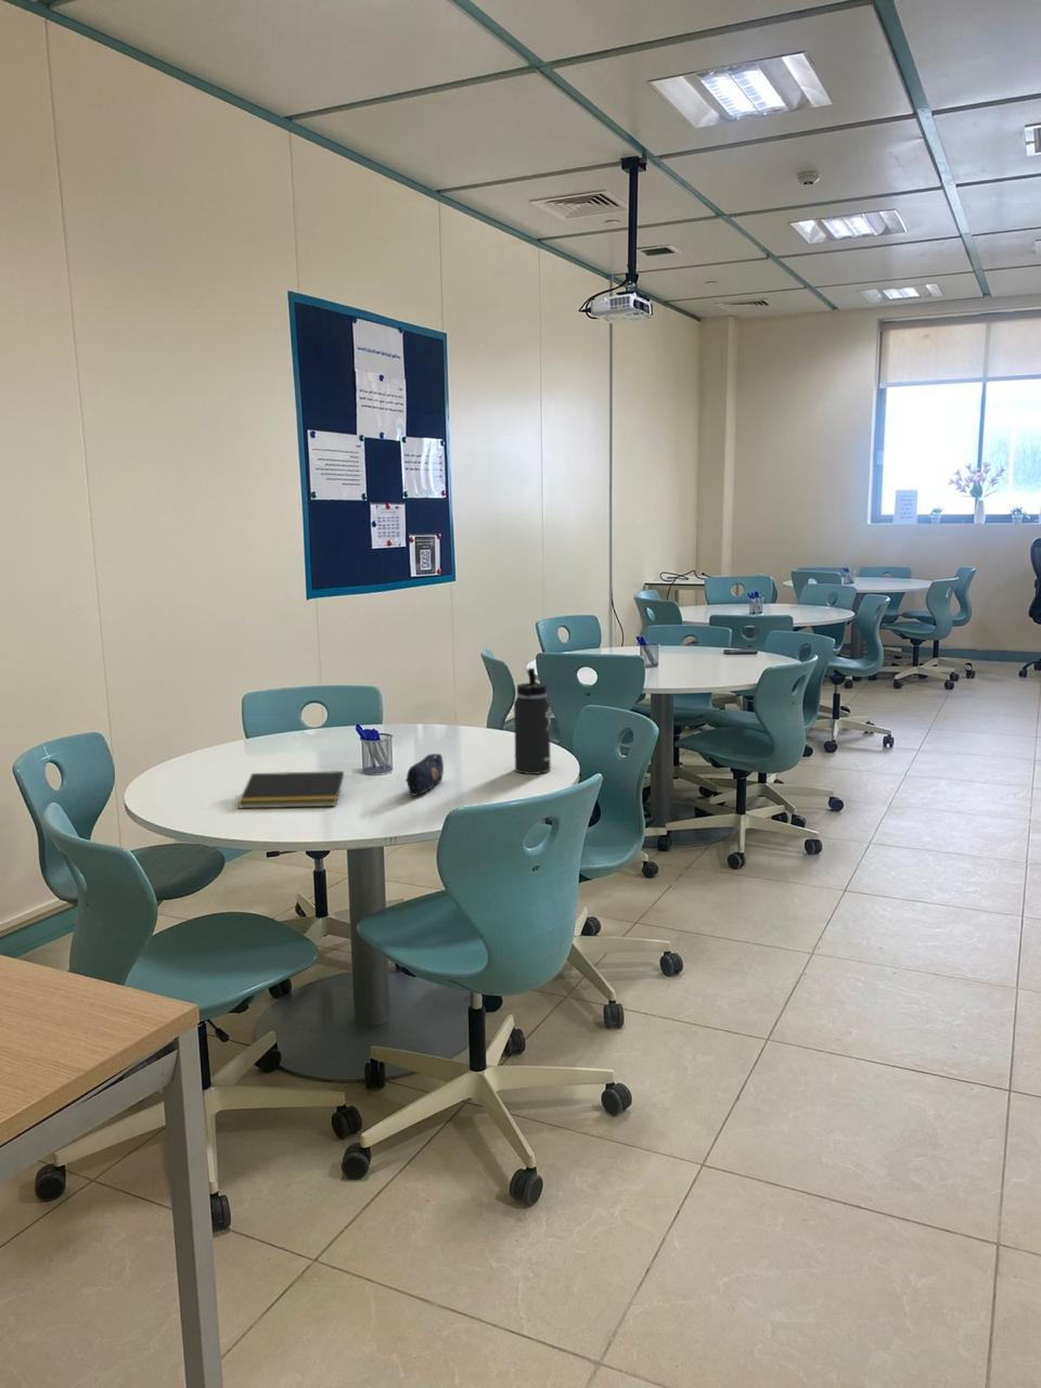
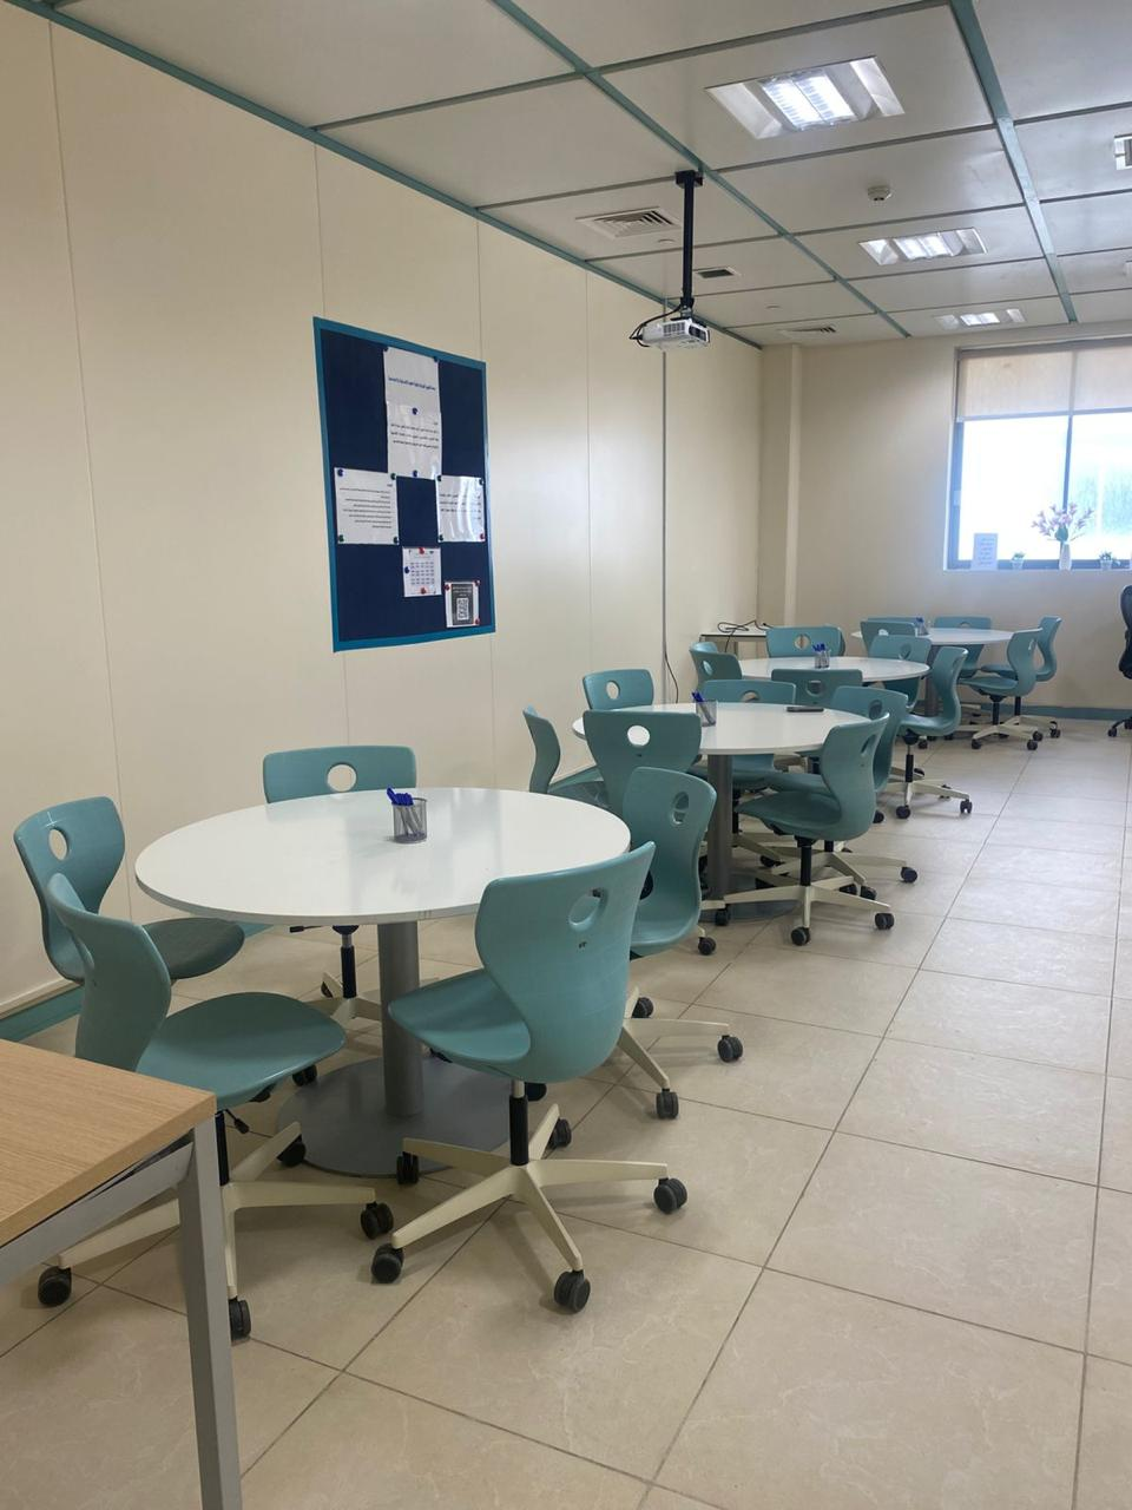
- thermos bottle [513,667,552,775]
- notepad [237,769,344,810]
- pencil case [405,753,445,797]
